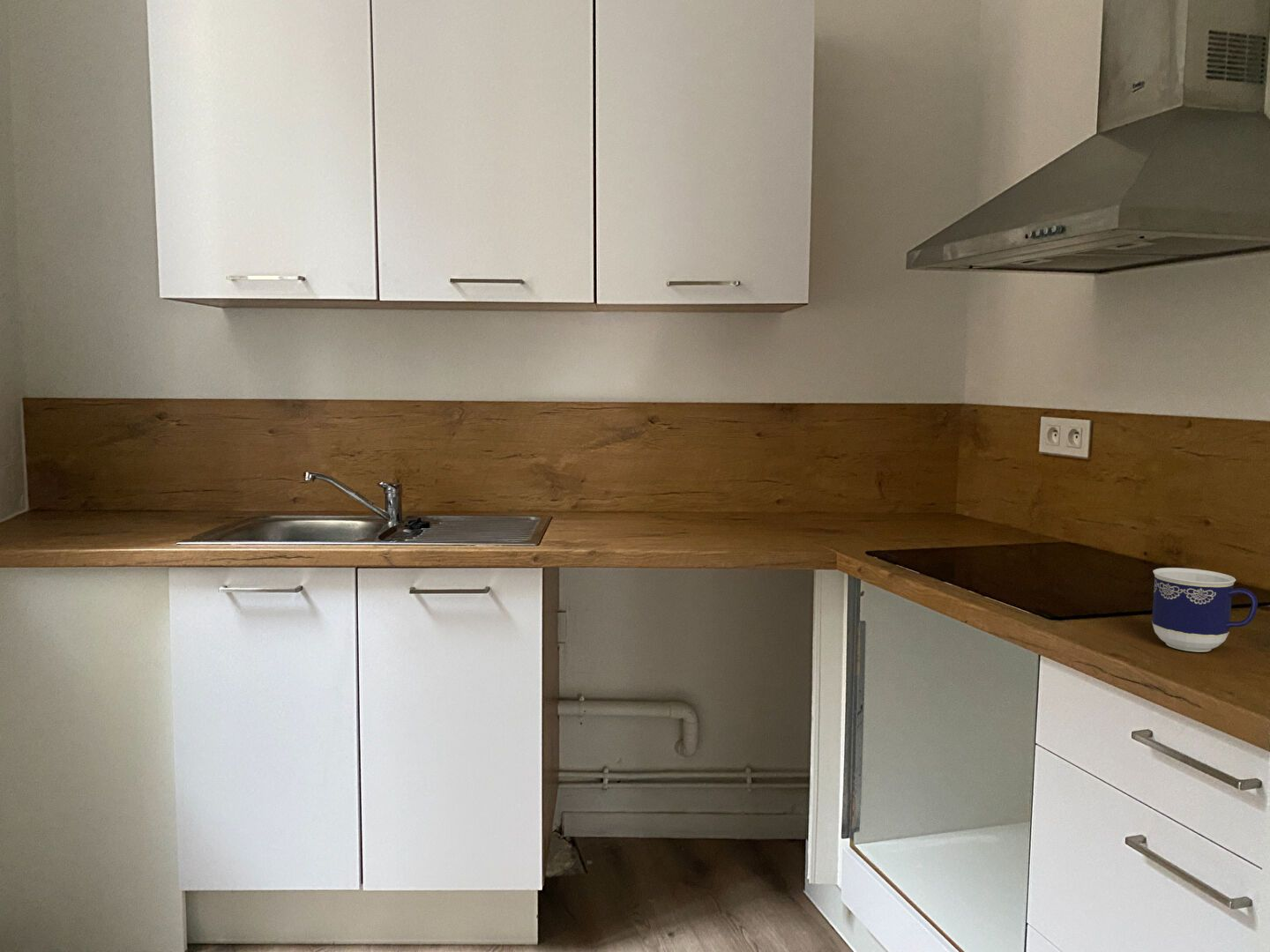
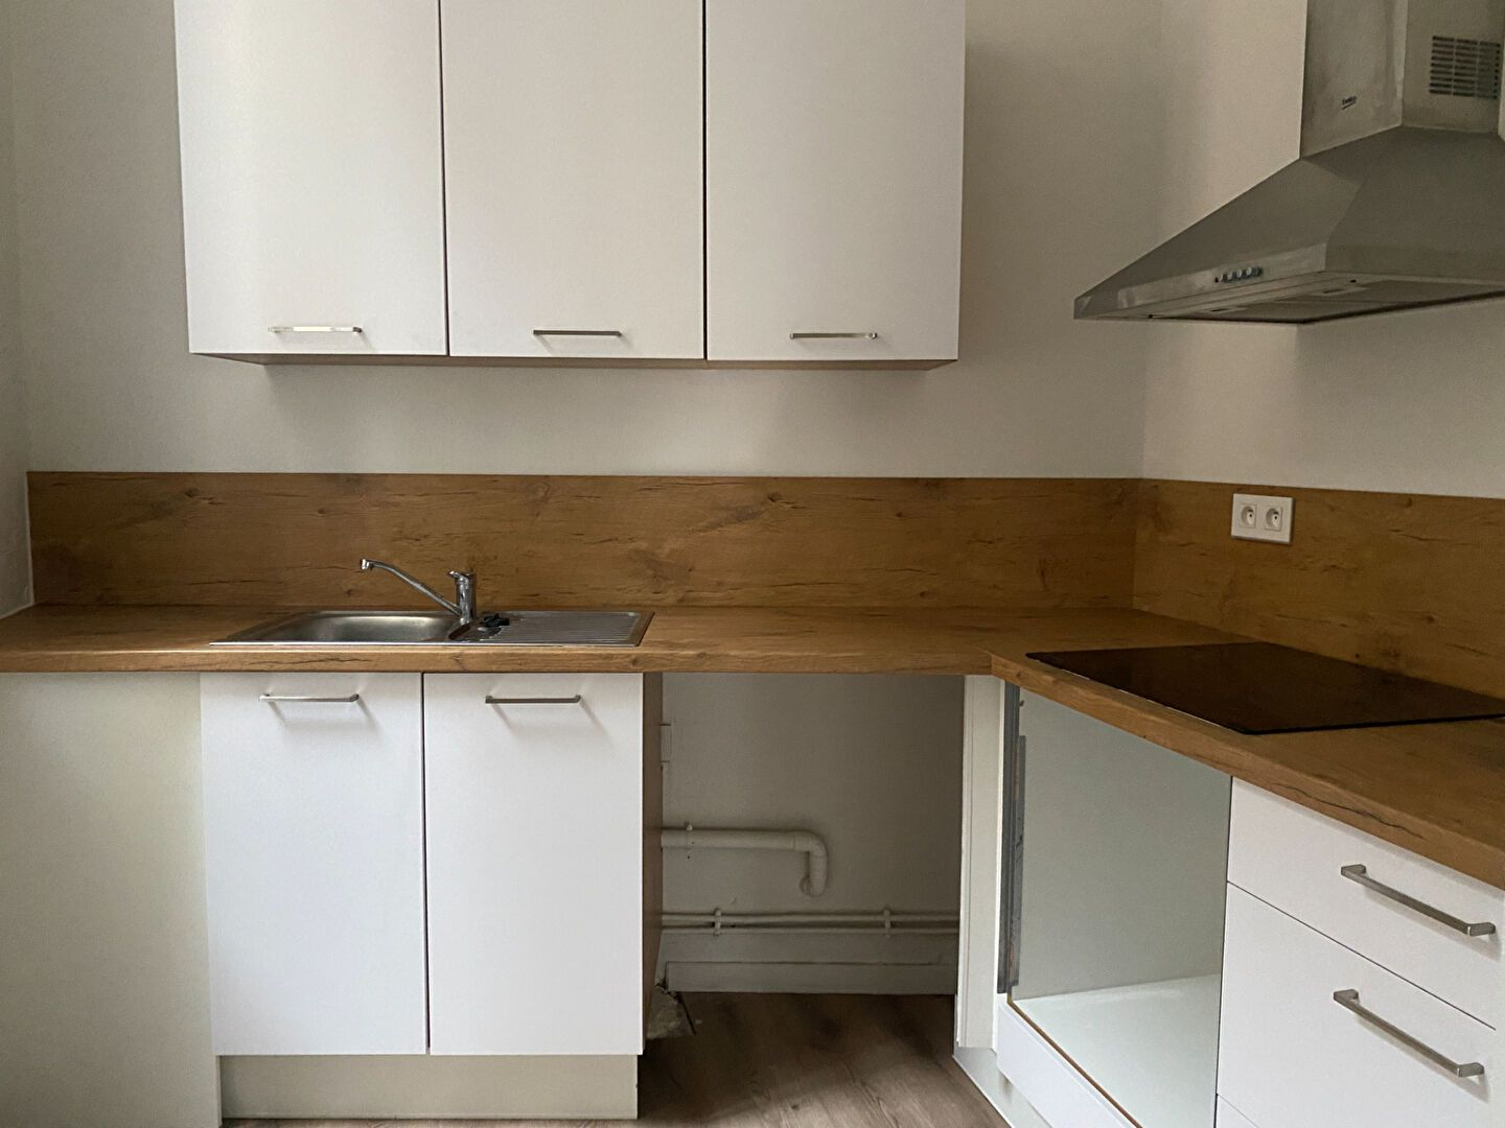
- cup [1151,567,1259,653]
